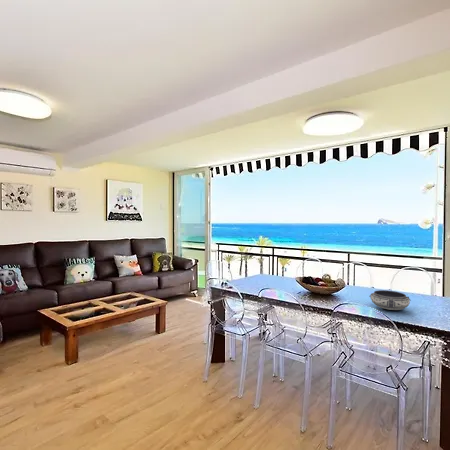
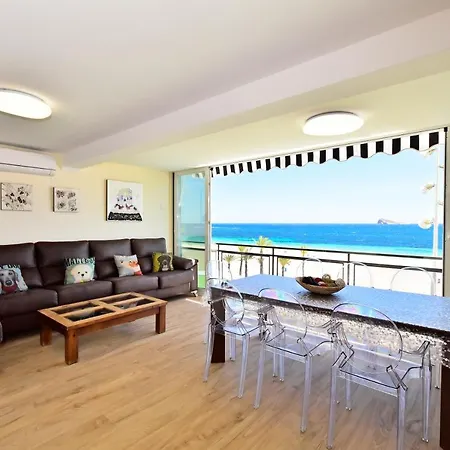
- bowl [368,289,412,311]
